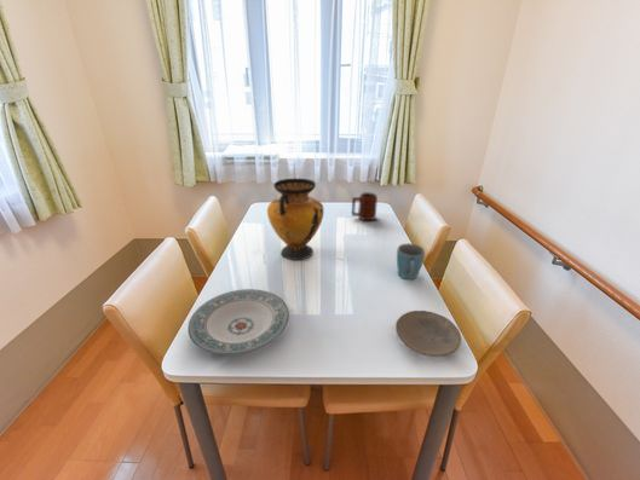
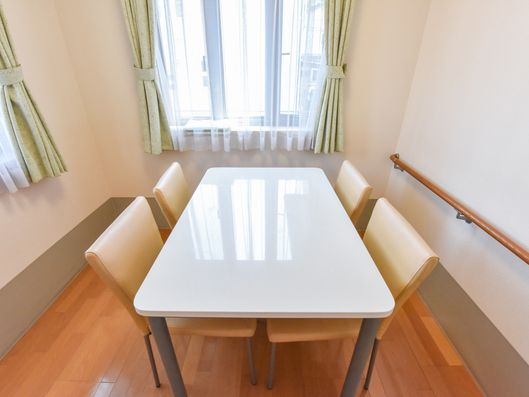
- vase [266,178,324,261]
- plate [394,310,462,358]
- mug [351,191,379,221]
- mug [396,242,426,281]
- plate [188,288,290,355]
